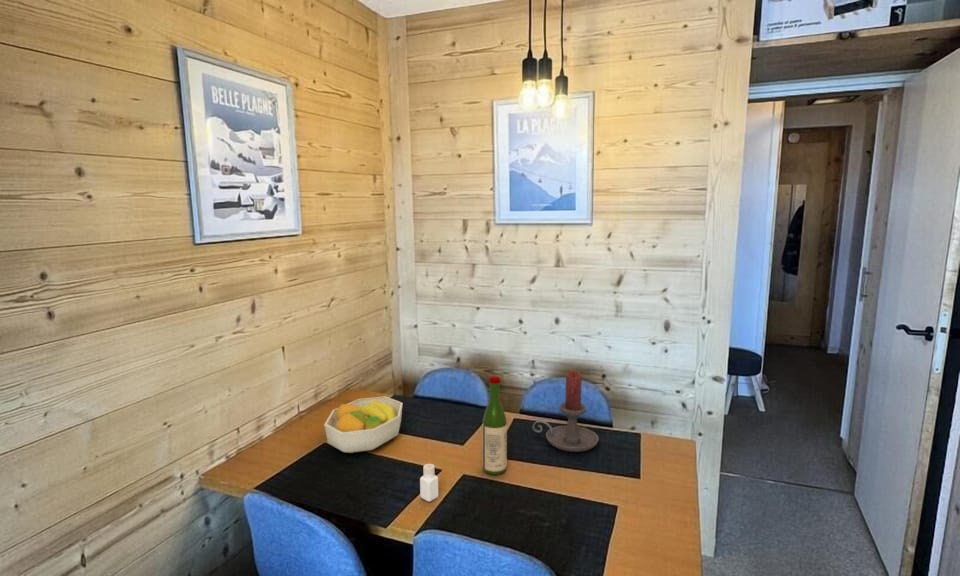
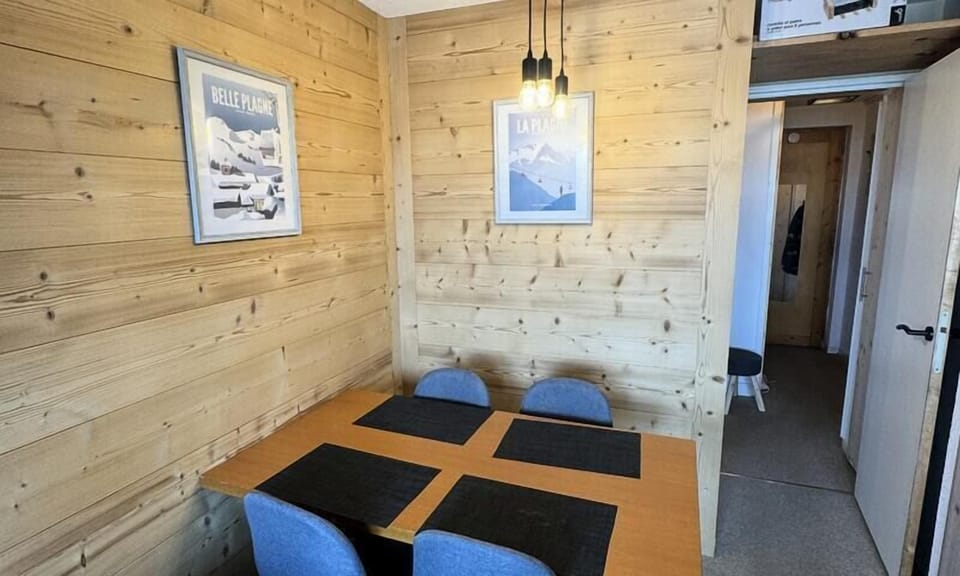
- fruit bowl [323,395,404,454]
- pepper shaker [419,463,439,502]
- candle holder [532,370,600,453]
- wine bottle [481,375,508,476]
